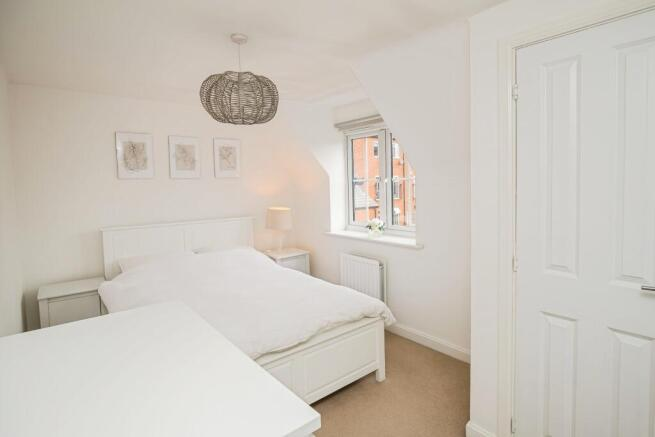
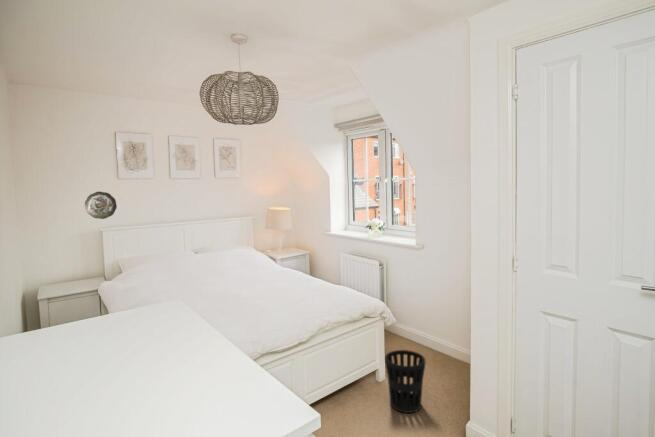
+ decorative plate [84,191,118,220]
+ wastebasket [384,349,426,414]
